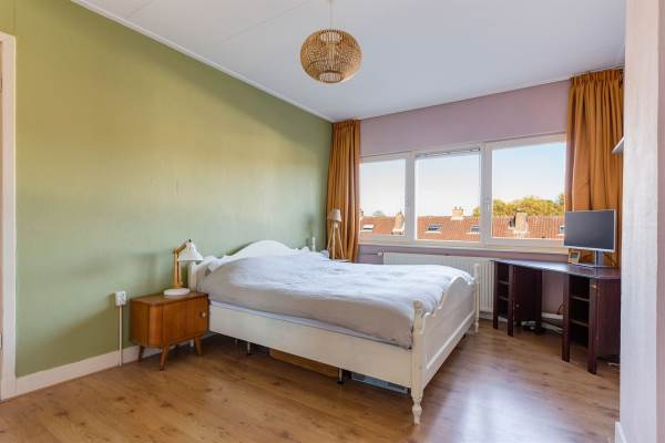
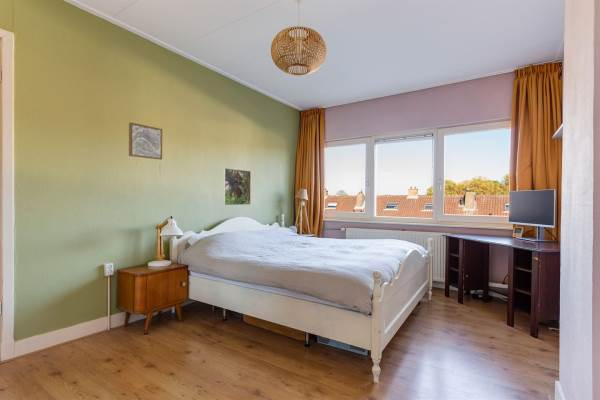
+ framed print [222,167,252,206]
+ wall art [128,122,163,161]
